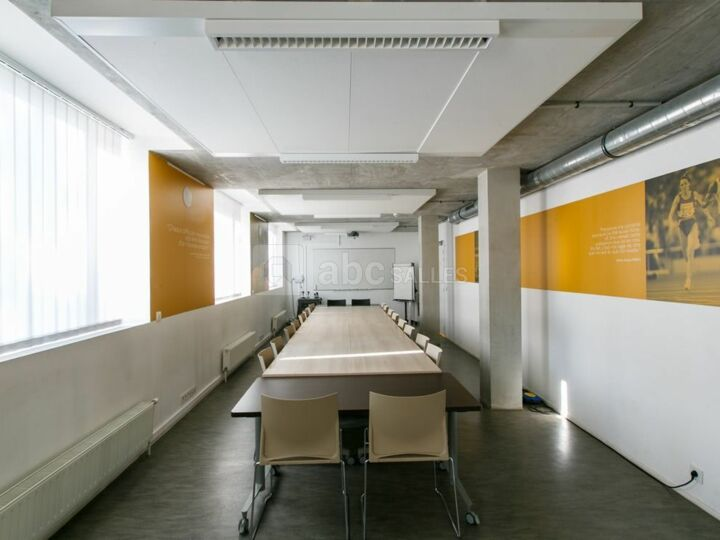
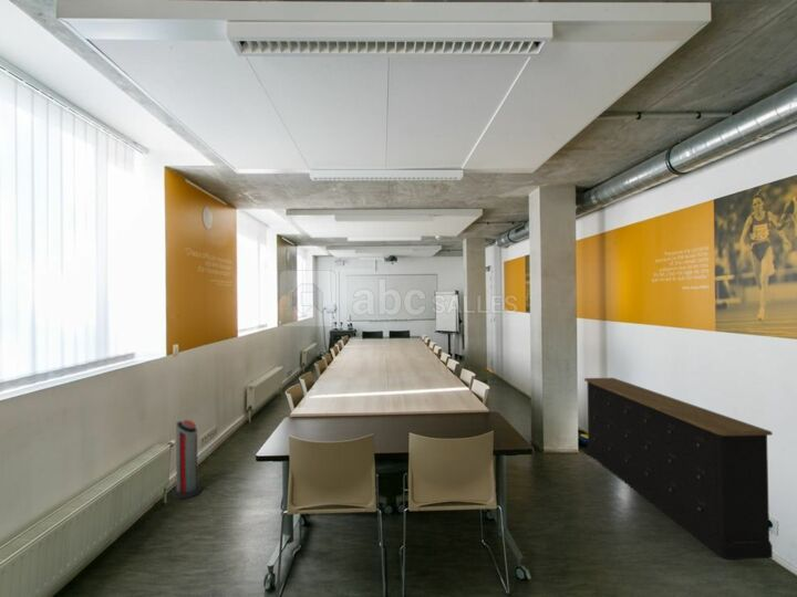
+ storage cabinet [583,377,774,561]
+ air purifier [172,419,203,501]
